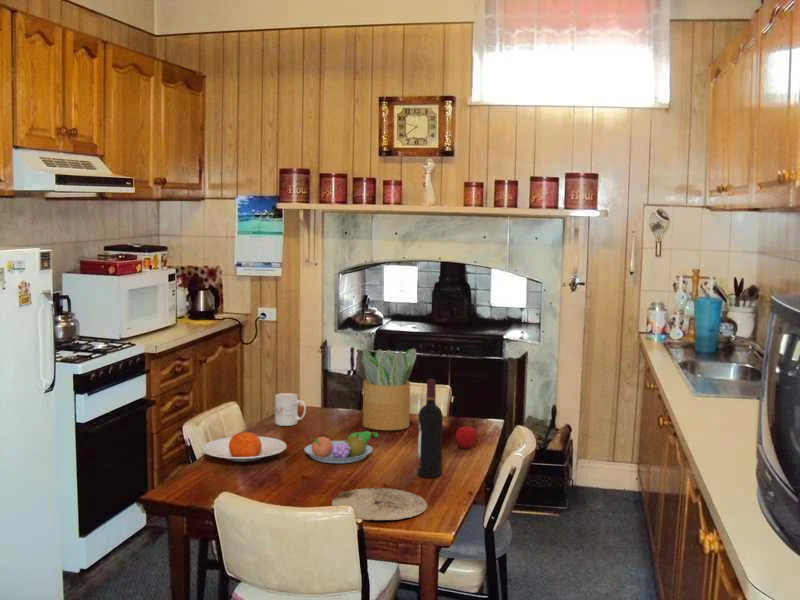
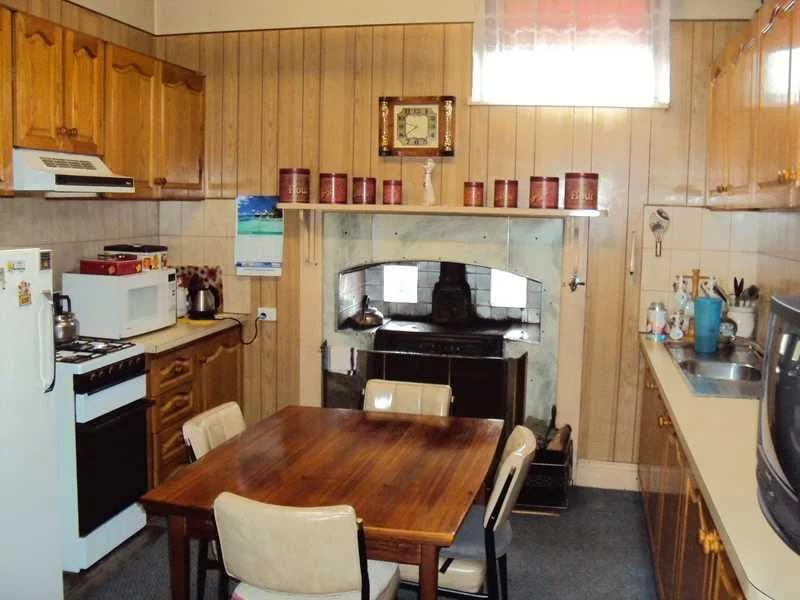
- wine bottle [416,378,444,478]
- plate [201,431,288,463]
- fruit bowl [304,430,380,464]
- potted plant [361,346,418,431]
- plate [331,487,428,521]
- mug [274,392,307,427]
- apple [455,425,479,450]
